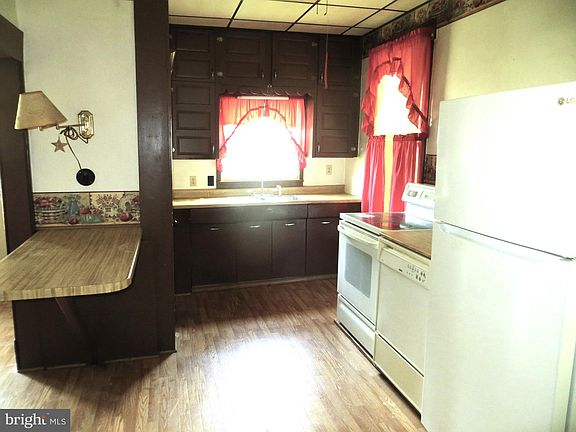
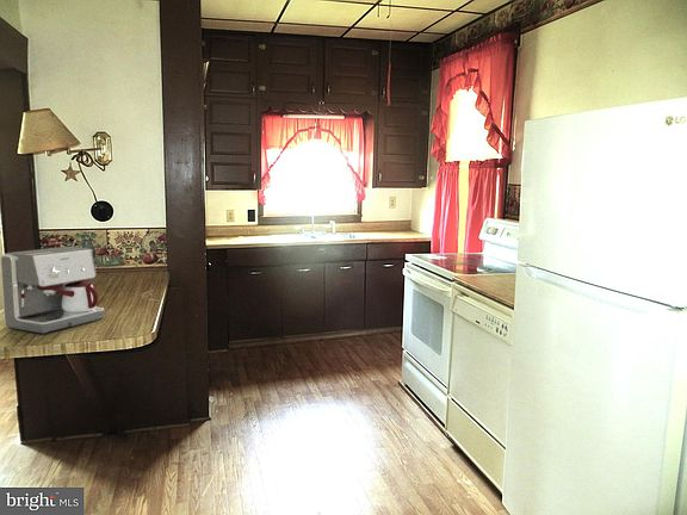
+ coffee maker [0,246,105,335]
